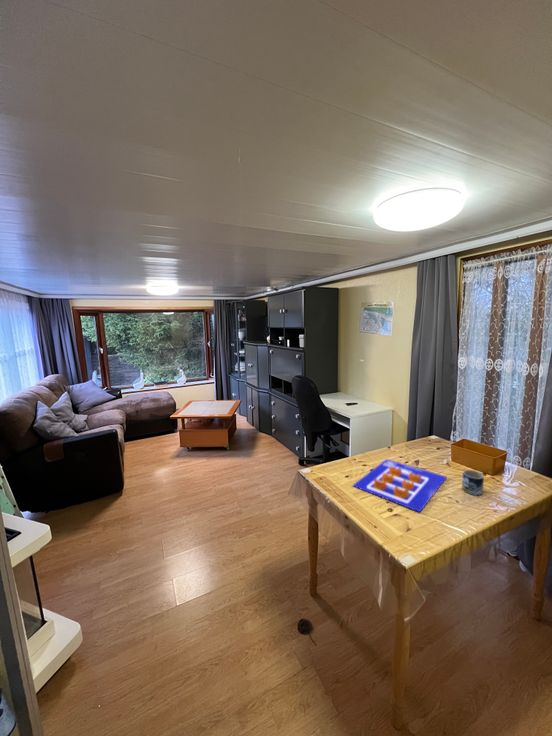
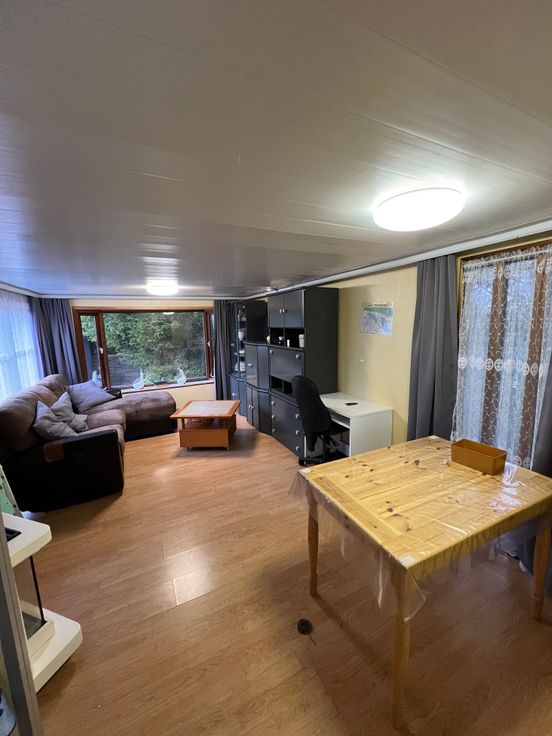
- mug [461,469,485,496]
- poster [351,458,448,513]
